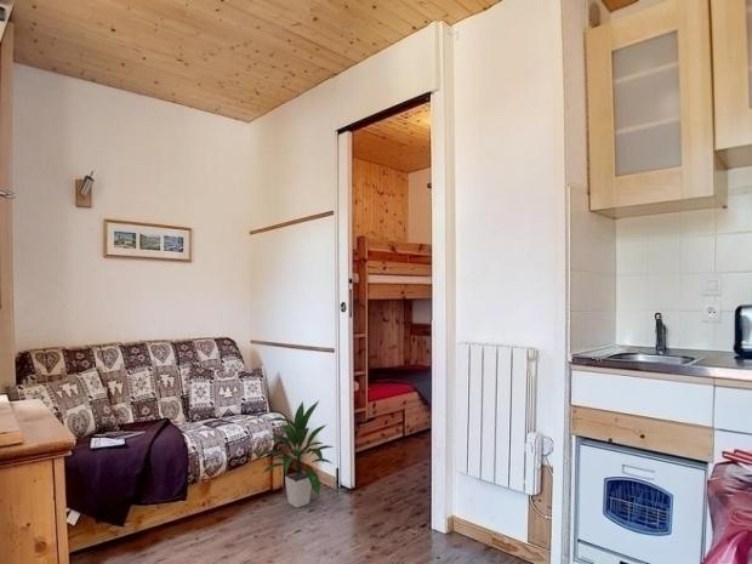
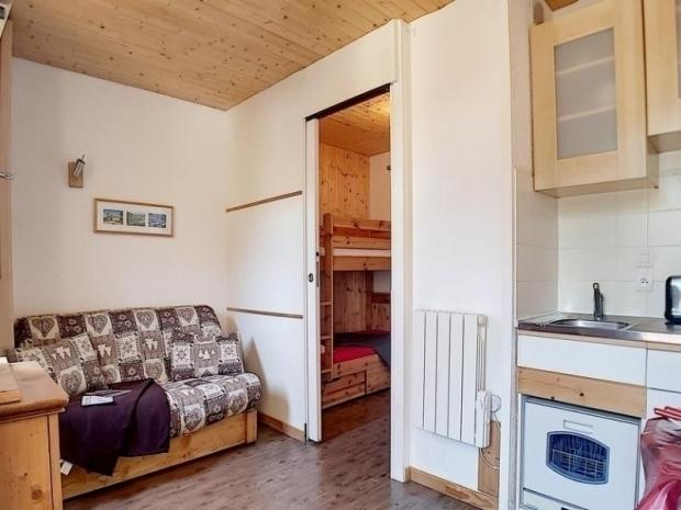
- indoor plant [255,399,335,508]
